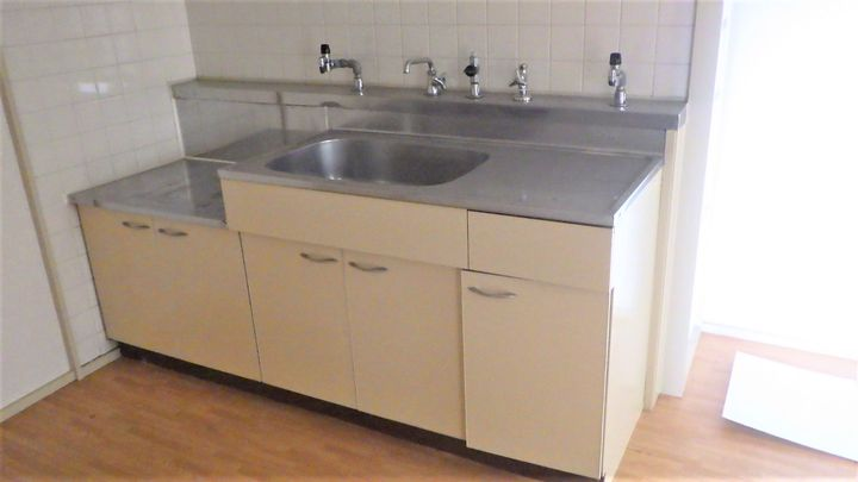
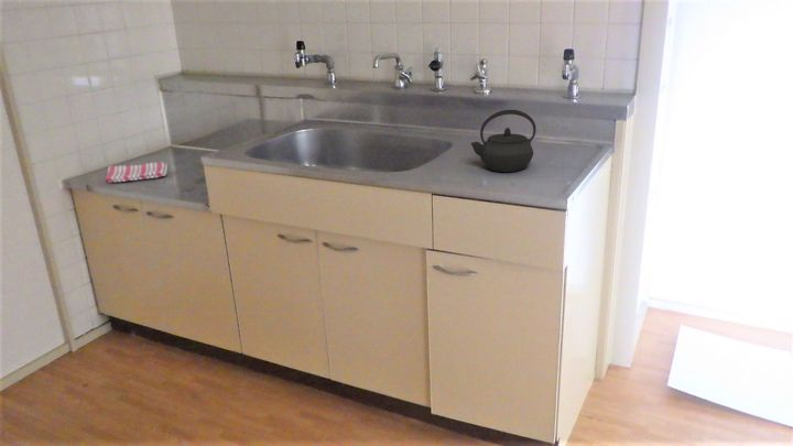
+ kettle [469,109,537,173]
+ dish towel [105,162,169,184]
